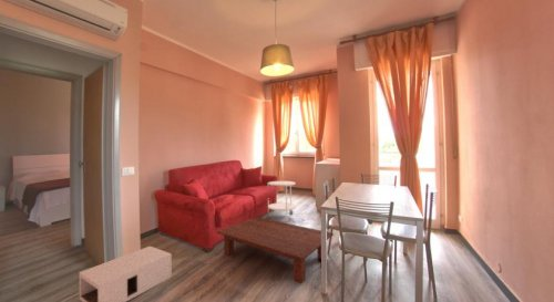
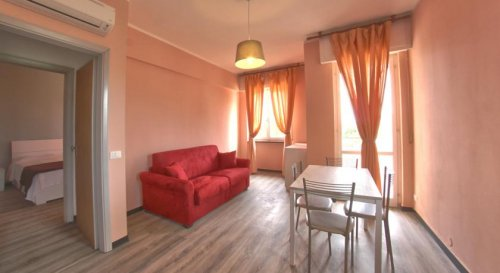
- storage box [79,244,173,302]
- coffee table [216,216,335,285]
- side table [266,180,297,222]
